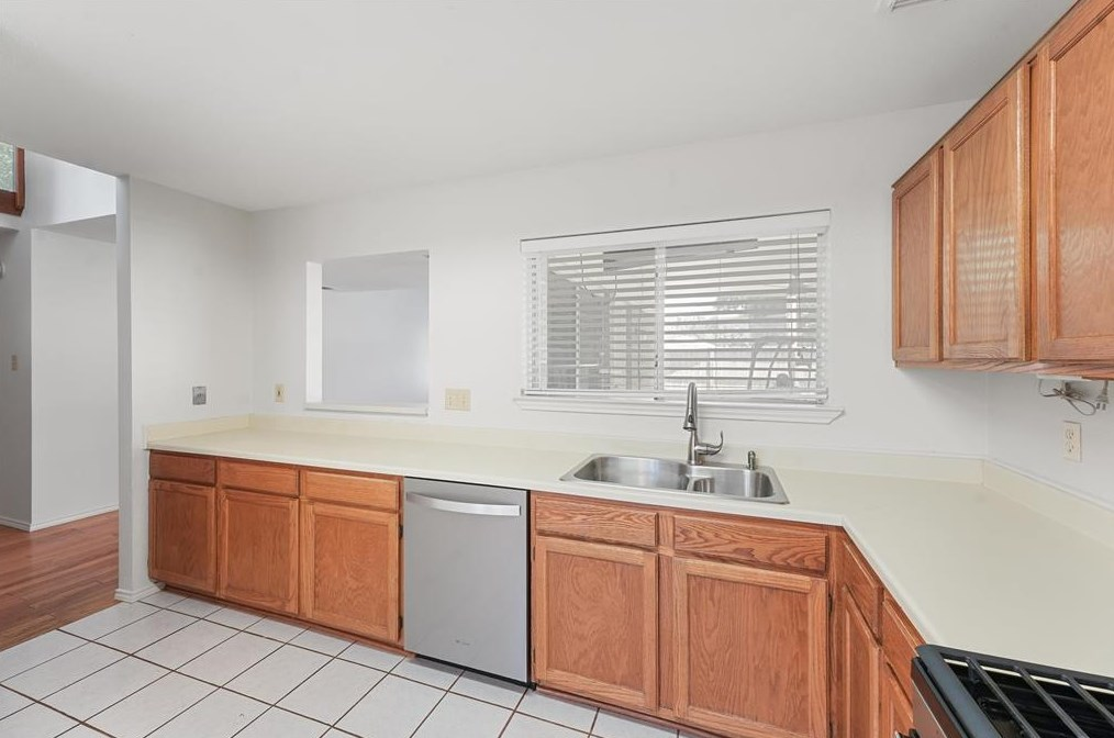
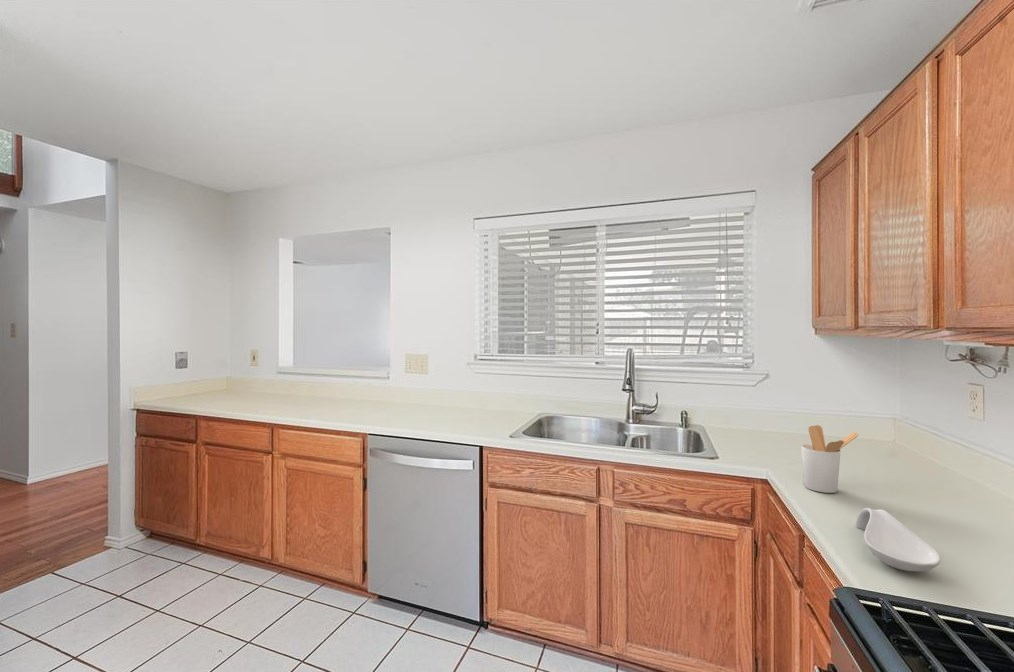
+ utensil holder [800,424,860,494]
+ spoon rest [854,507,942,572]
